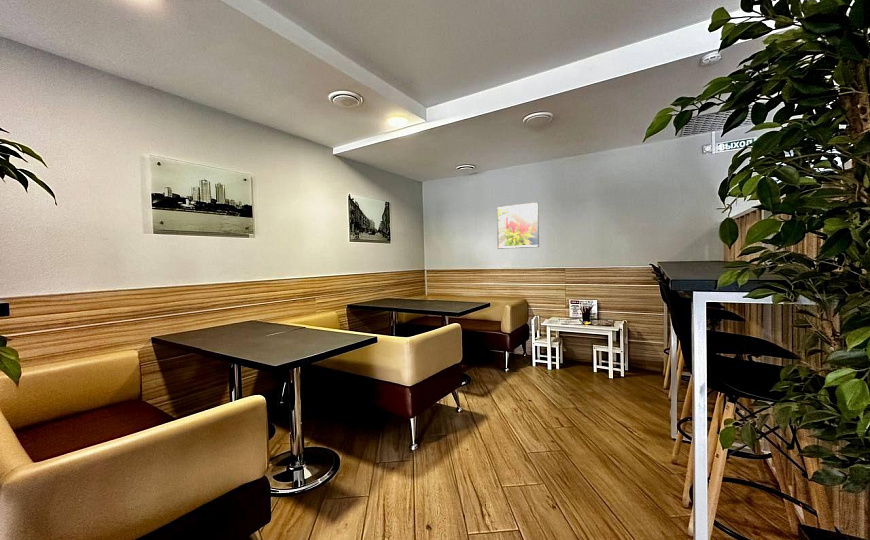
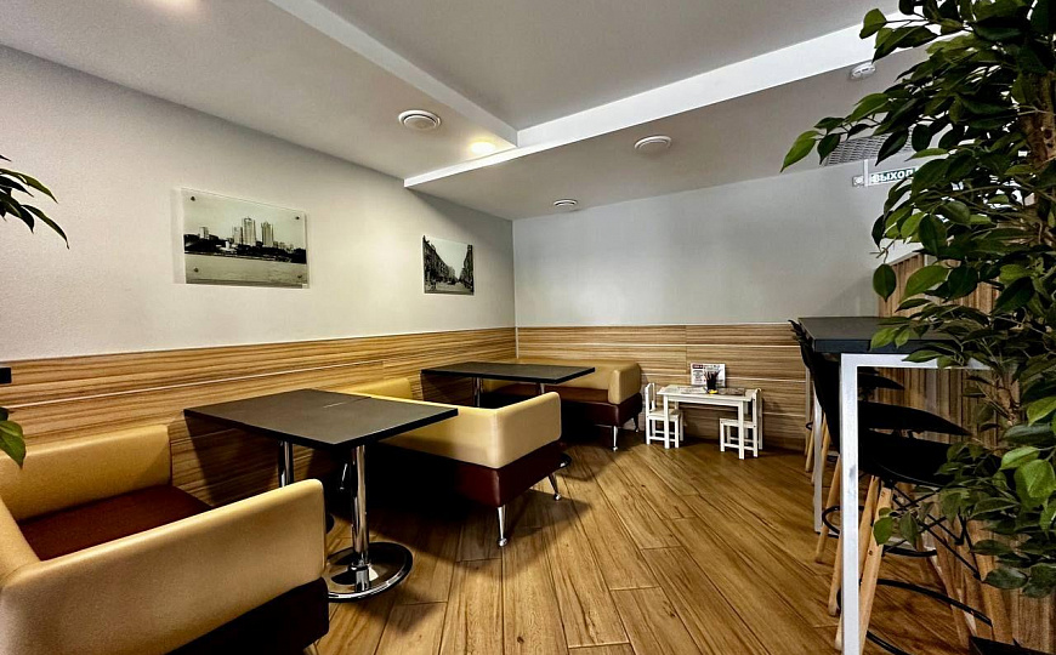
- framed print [496,201,540,250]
